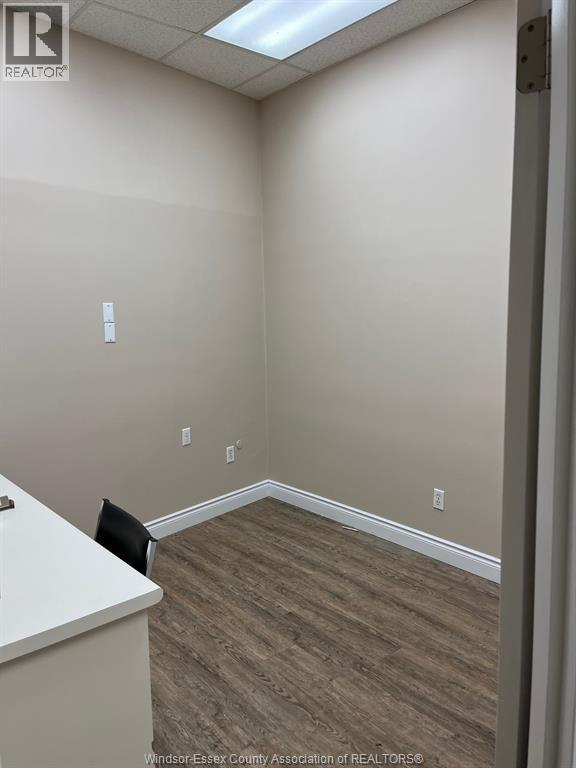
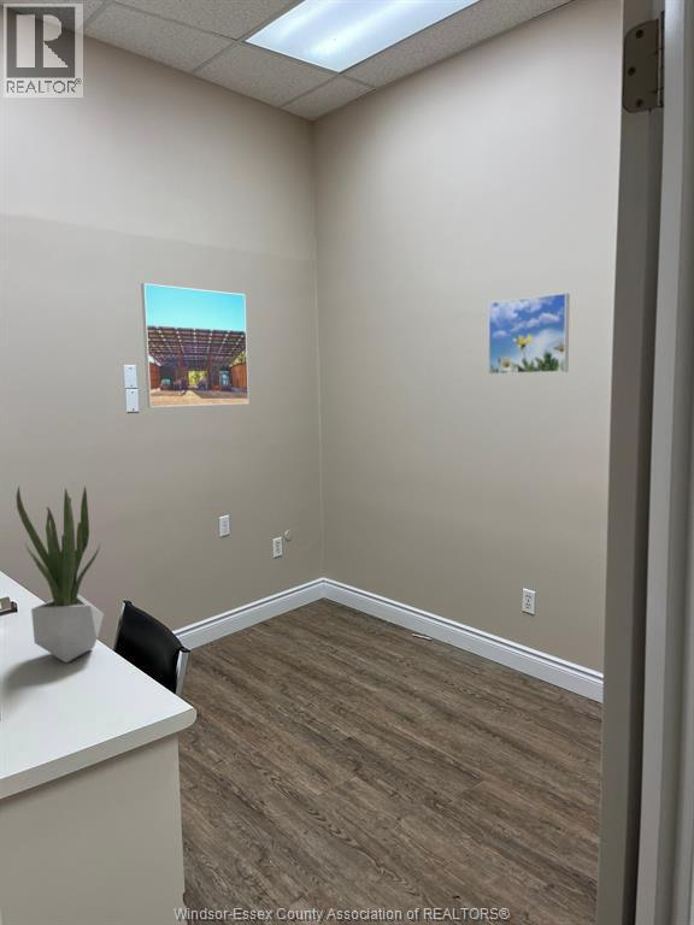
+ potted plant [14,485,105,664]
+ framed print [140,282,249,408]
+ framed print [487,291,571,376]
